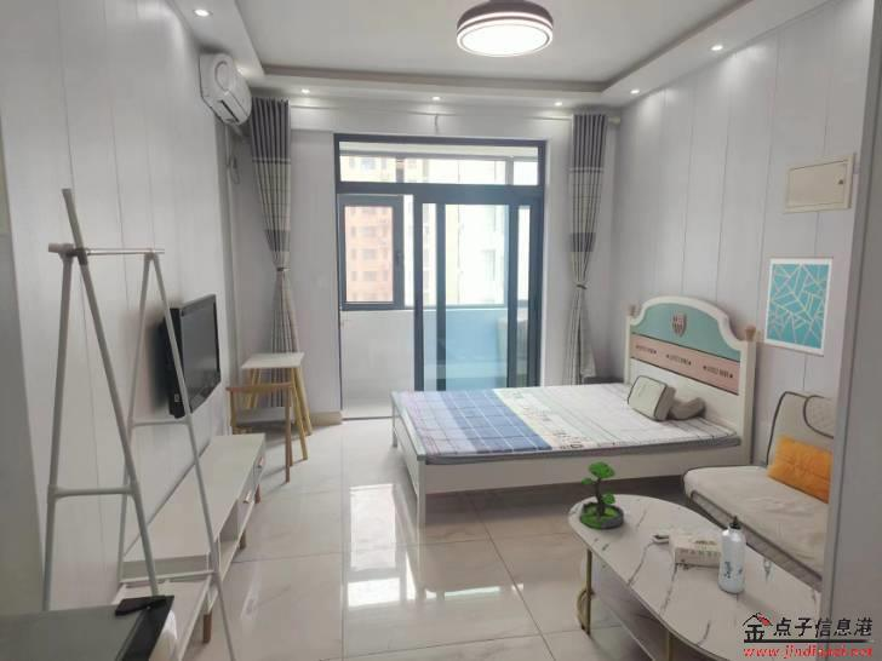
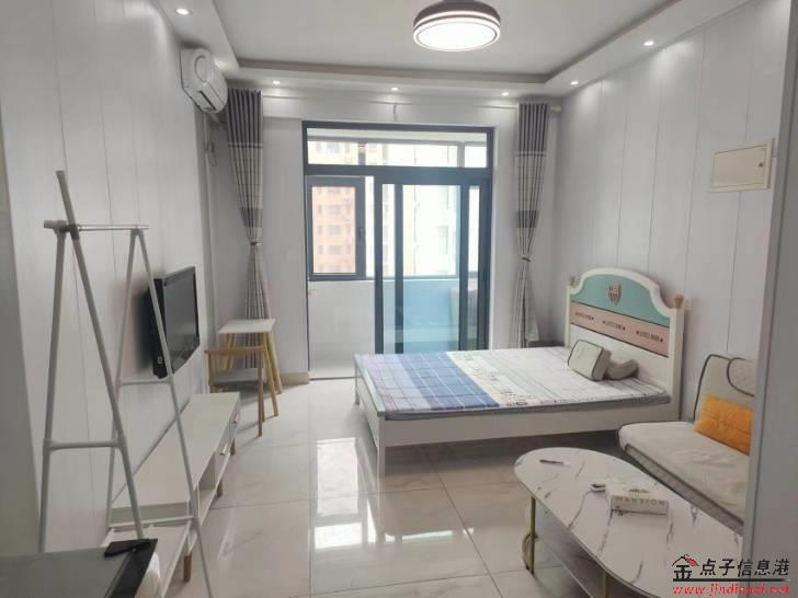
- plant [578,461,625,530]
- water bottle [717,515,748,594]
- wall art [762,255,835,358]
